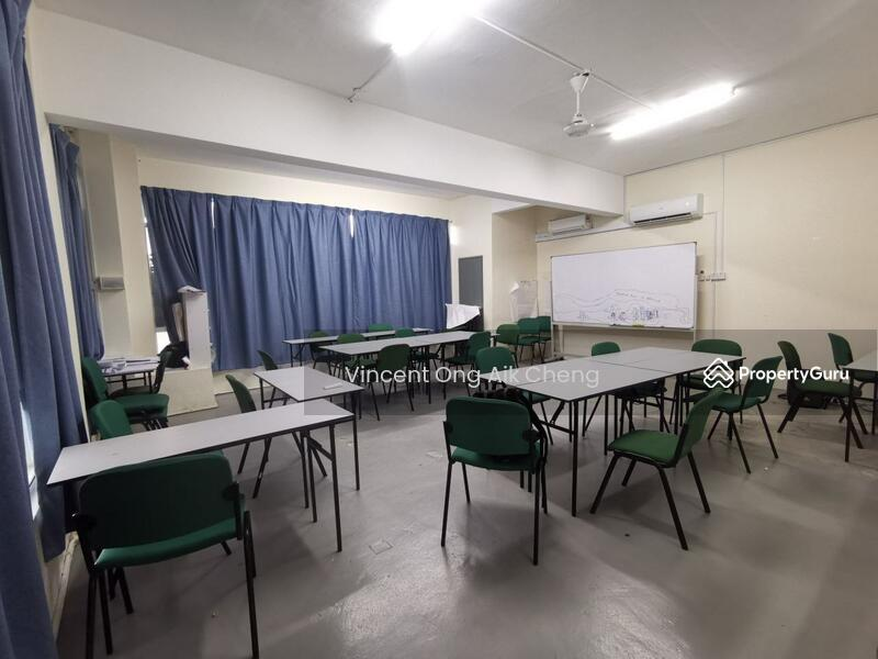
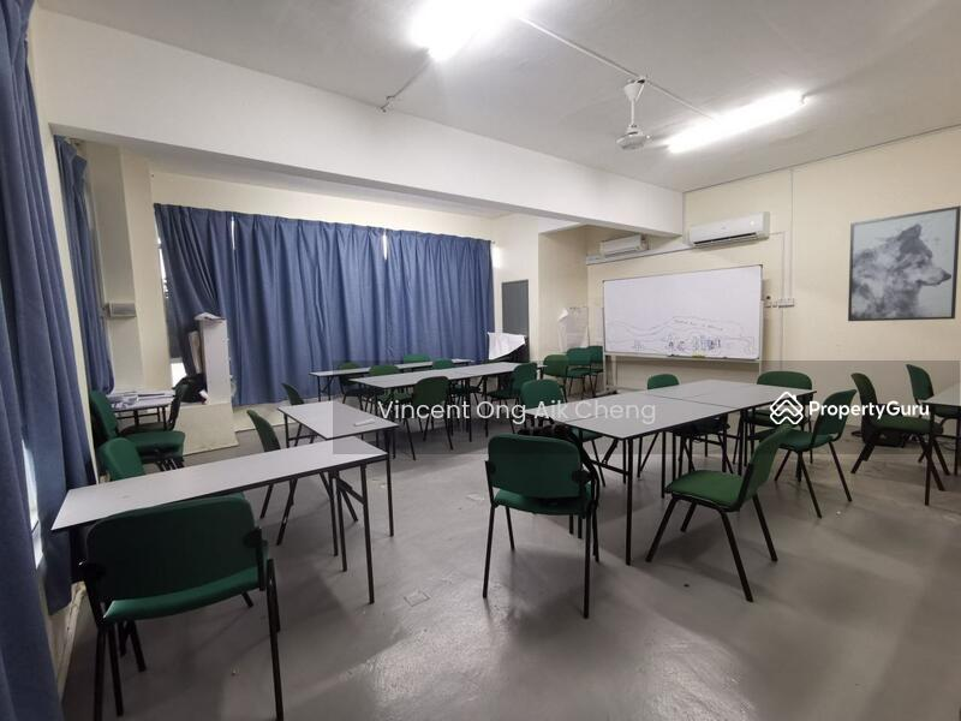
+ wall art [847,204,961,322]
